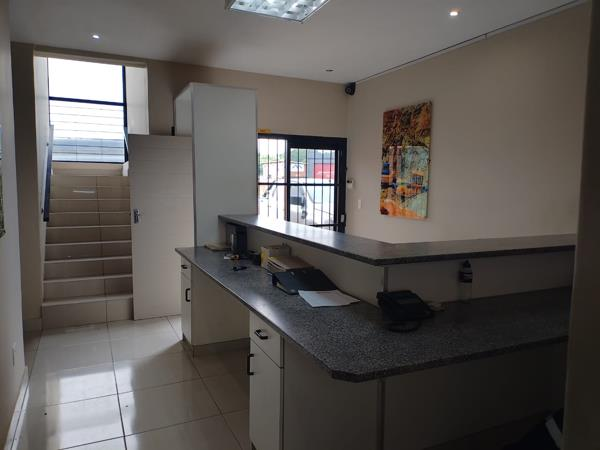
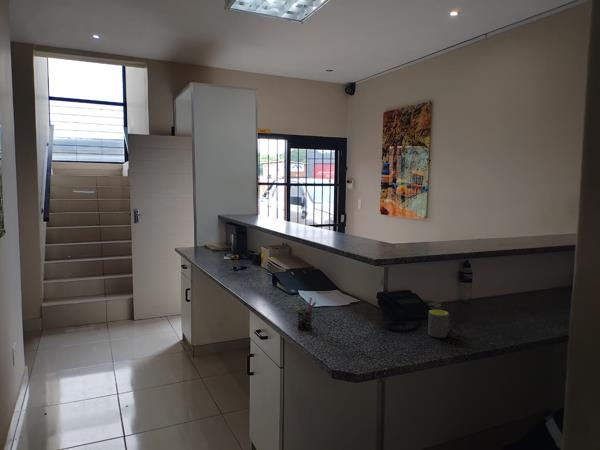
+ mug [427,309,451,339]
+ pen holder [295,297,317,331]
